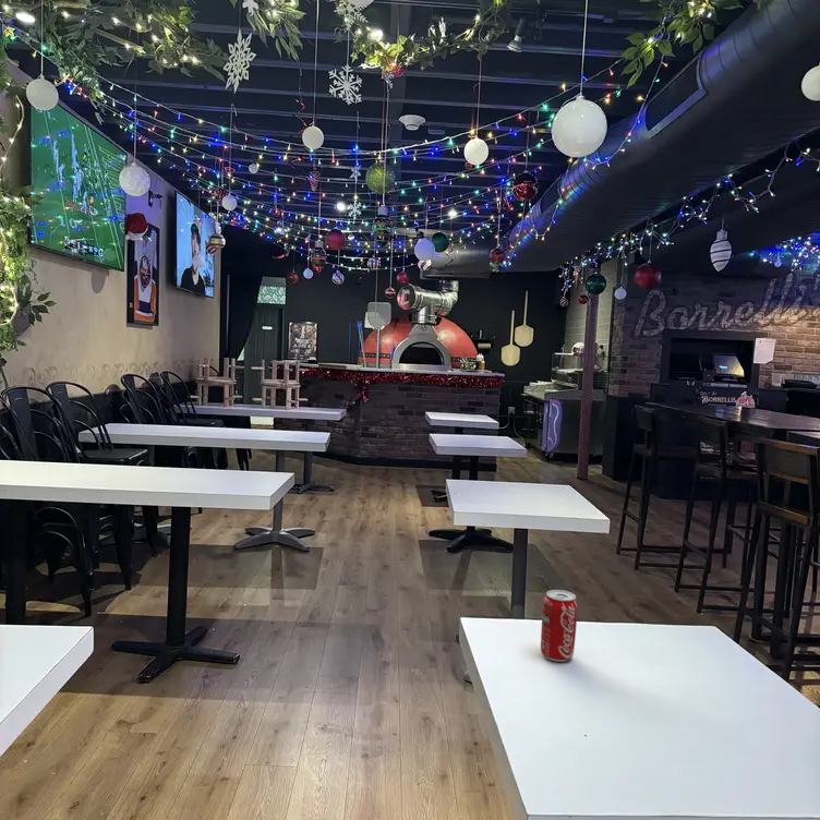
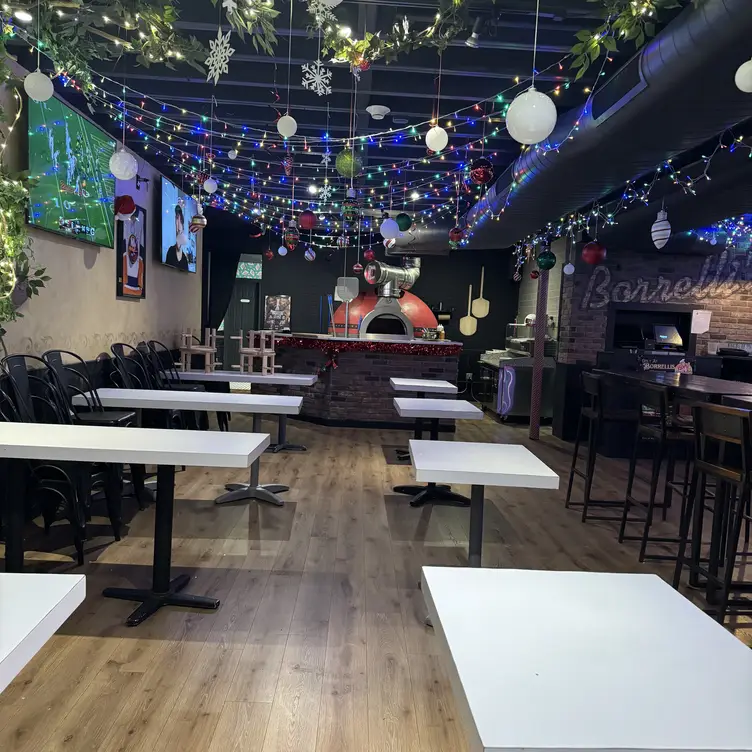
- beverage can [540,589,579,663]
